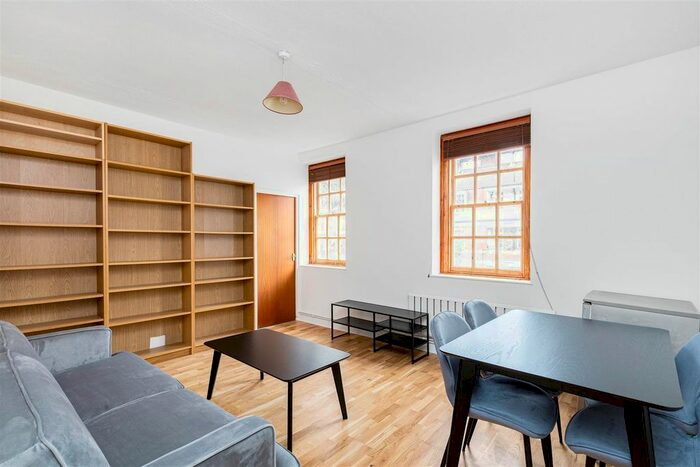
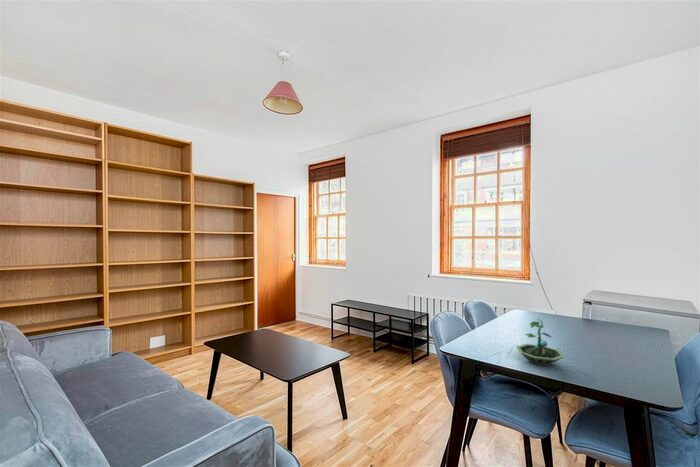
+ terrarium [515,318,566,367]
